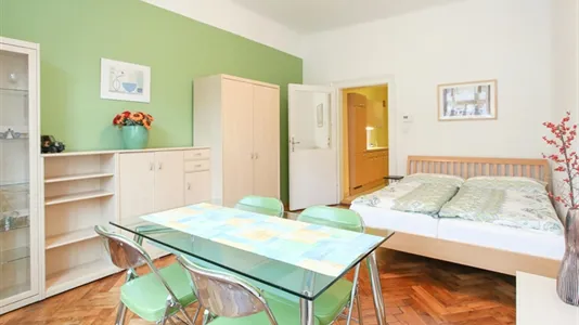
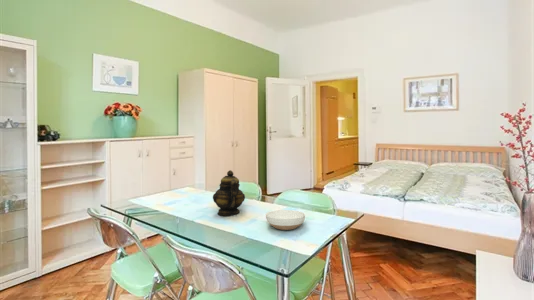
+ teapot [212,169,246,216]
+ bowl [265,209,306,231]
